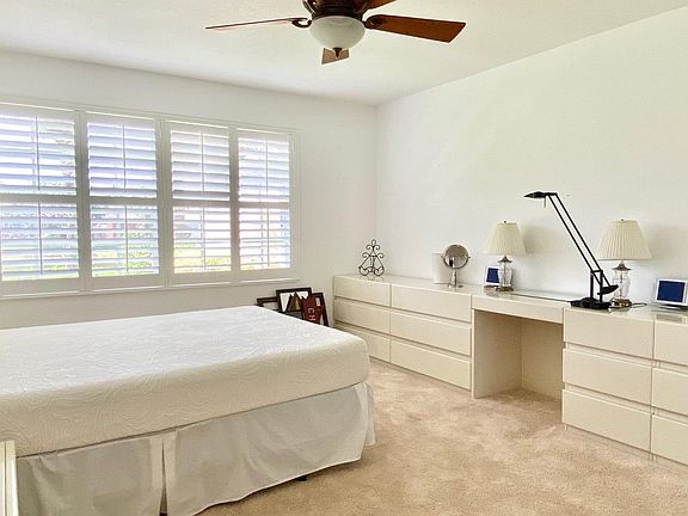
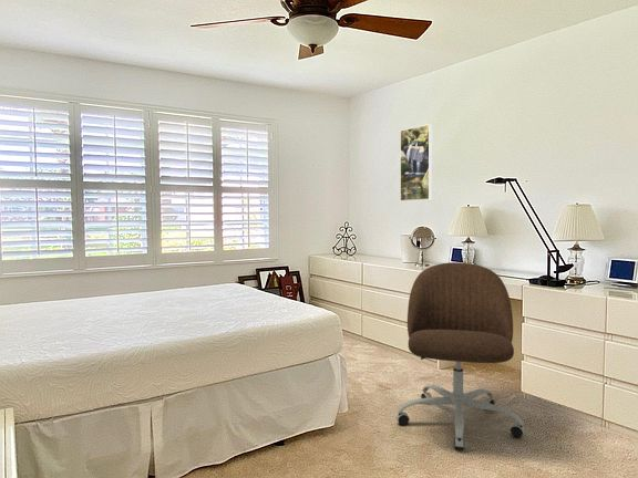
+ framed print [399,123,433,202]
+ office chair [395,261,526,450]
